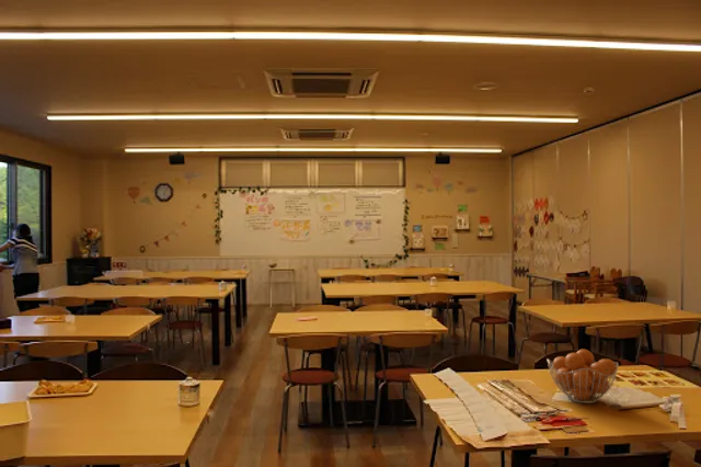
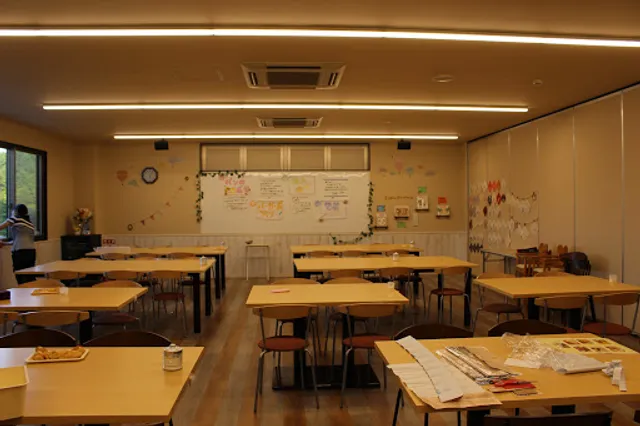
- fruit basket [545,348,619,405]
